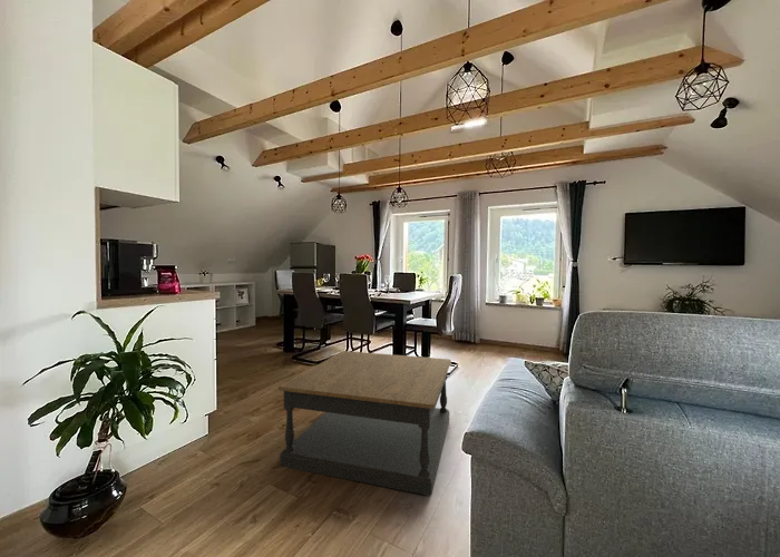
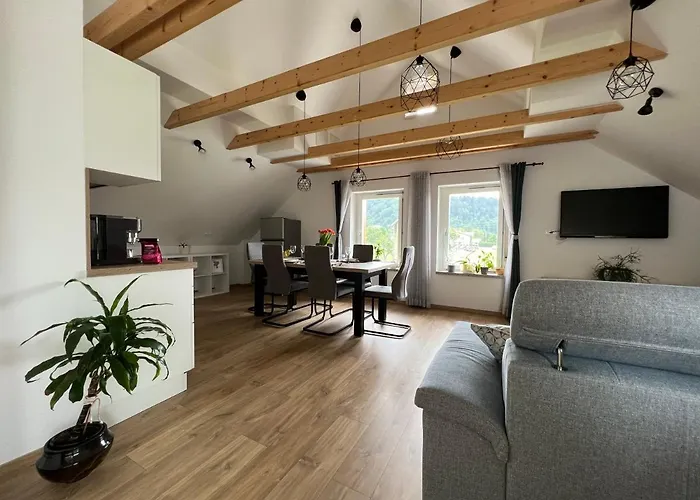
- coffee table [277,350,452,497]
